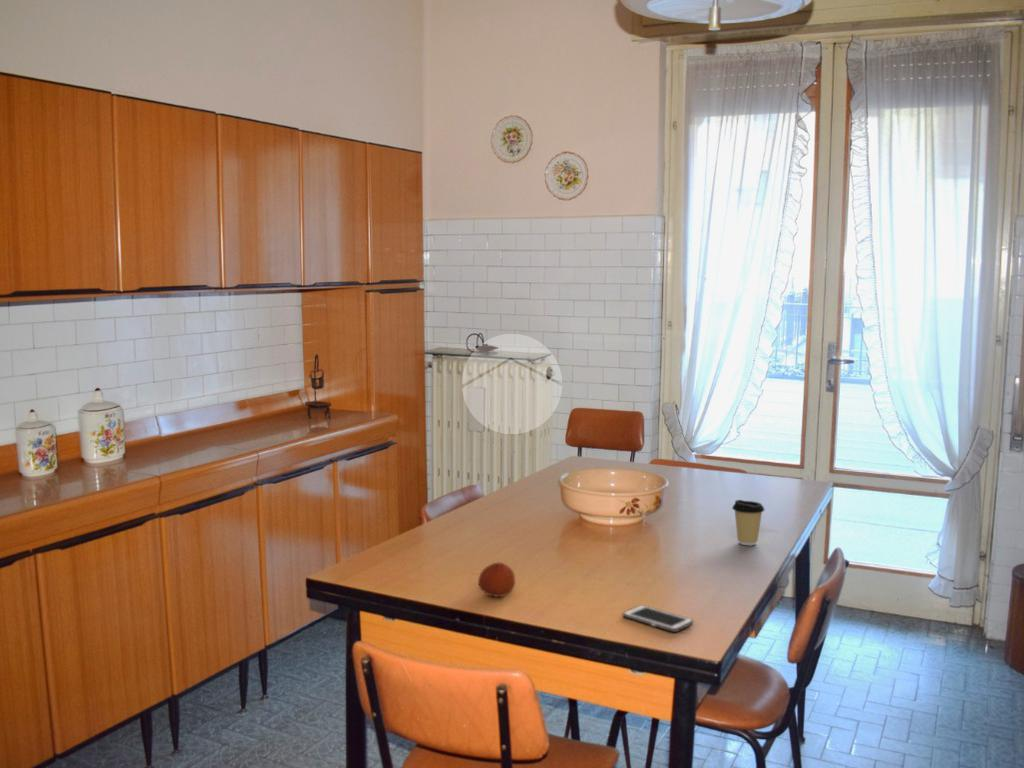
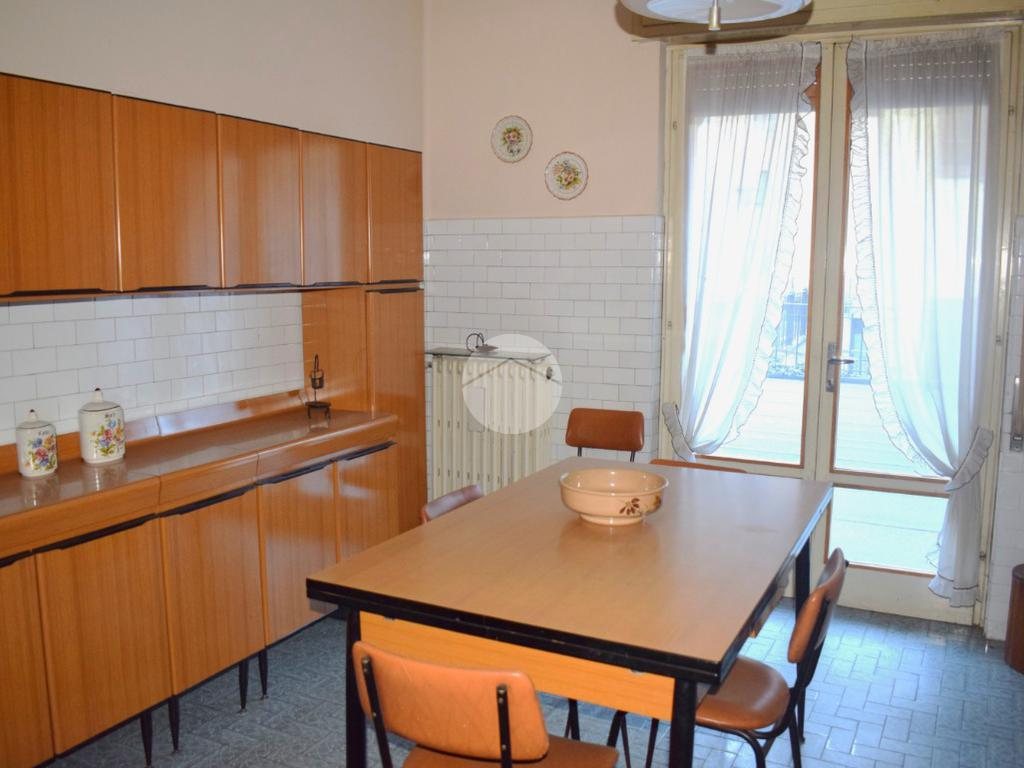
- fruit [477,562,516,598]
- coffee cup [731,499,765,546]
- cell phone [622,604,694,633]
